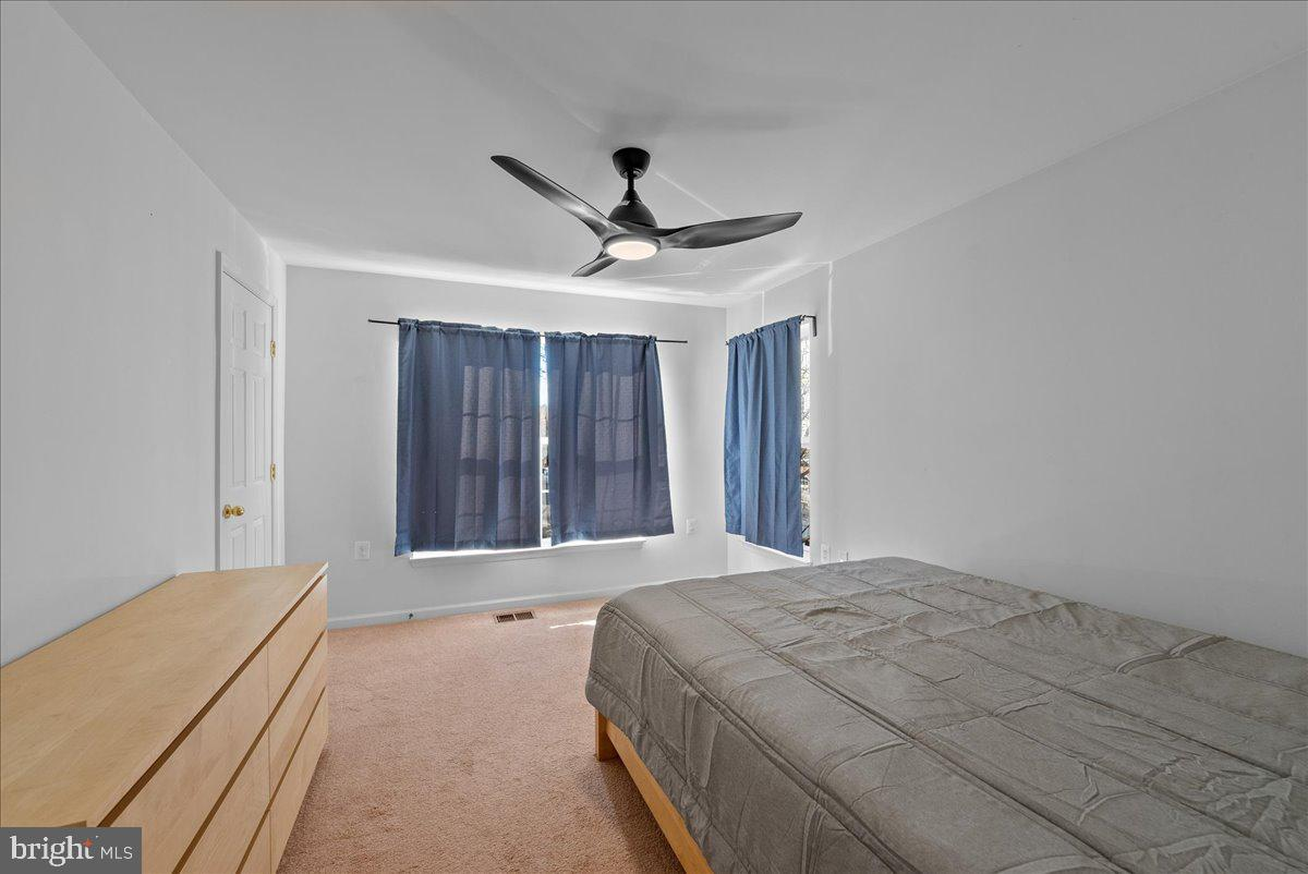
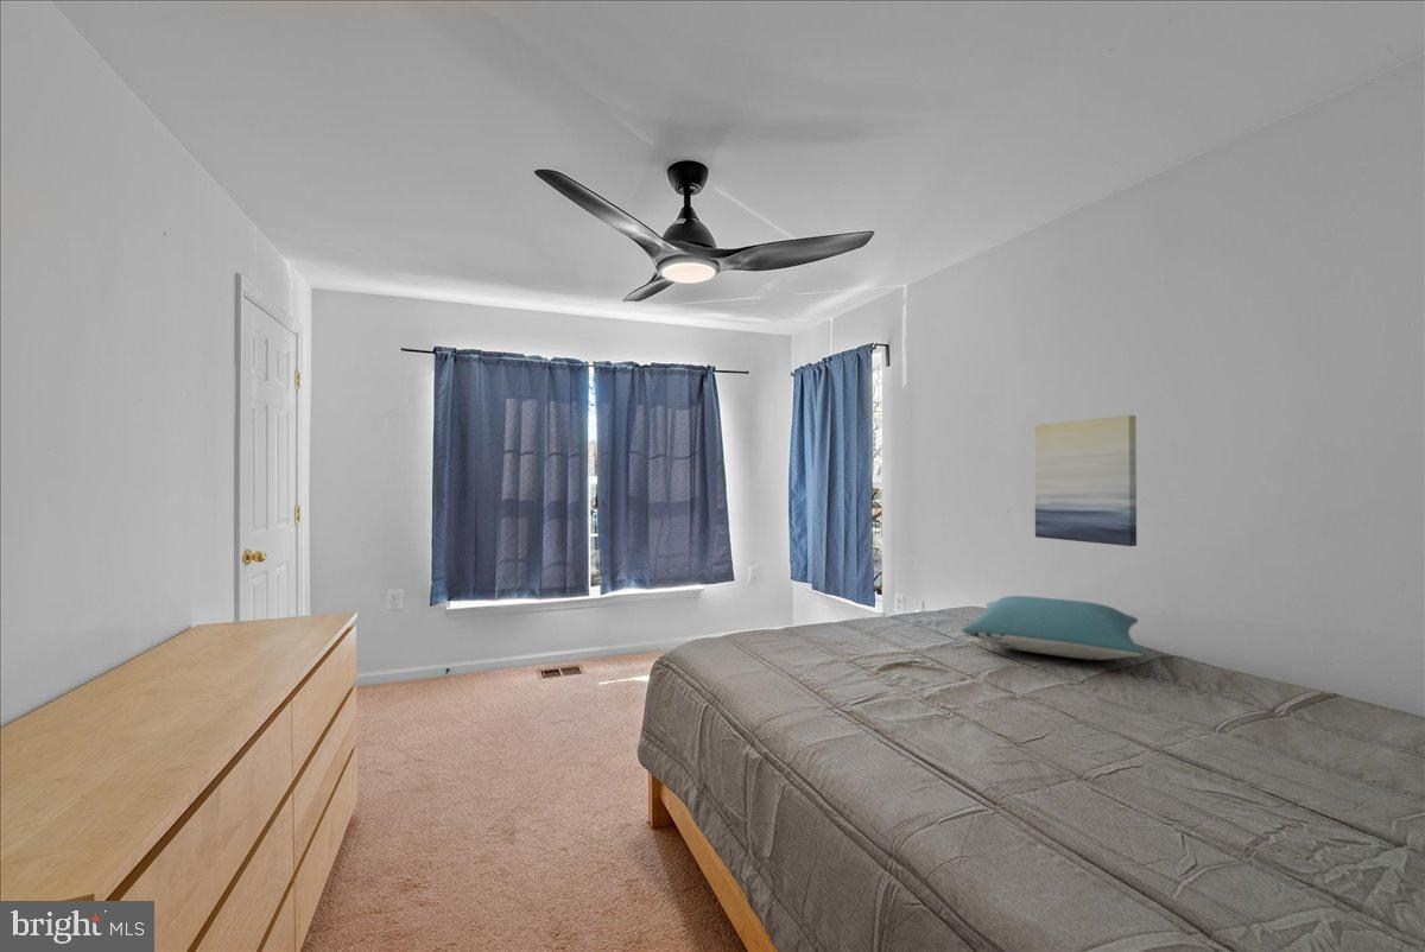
+ wall art [1033,414,1138,547]
+ pillow [961,595,1145,661]
